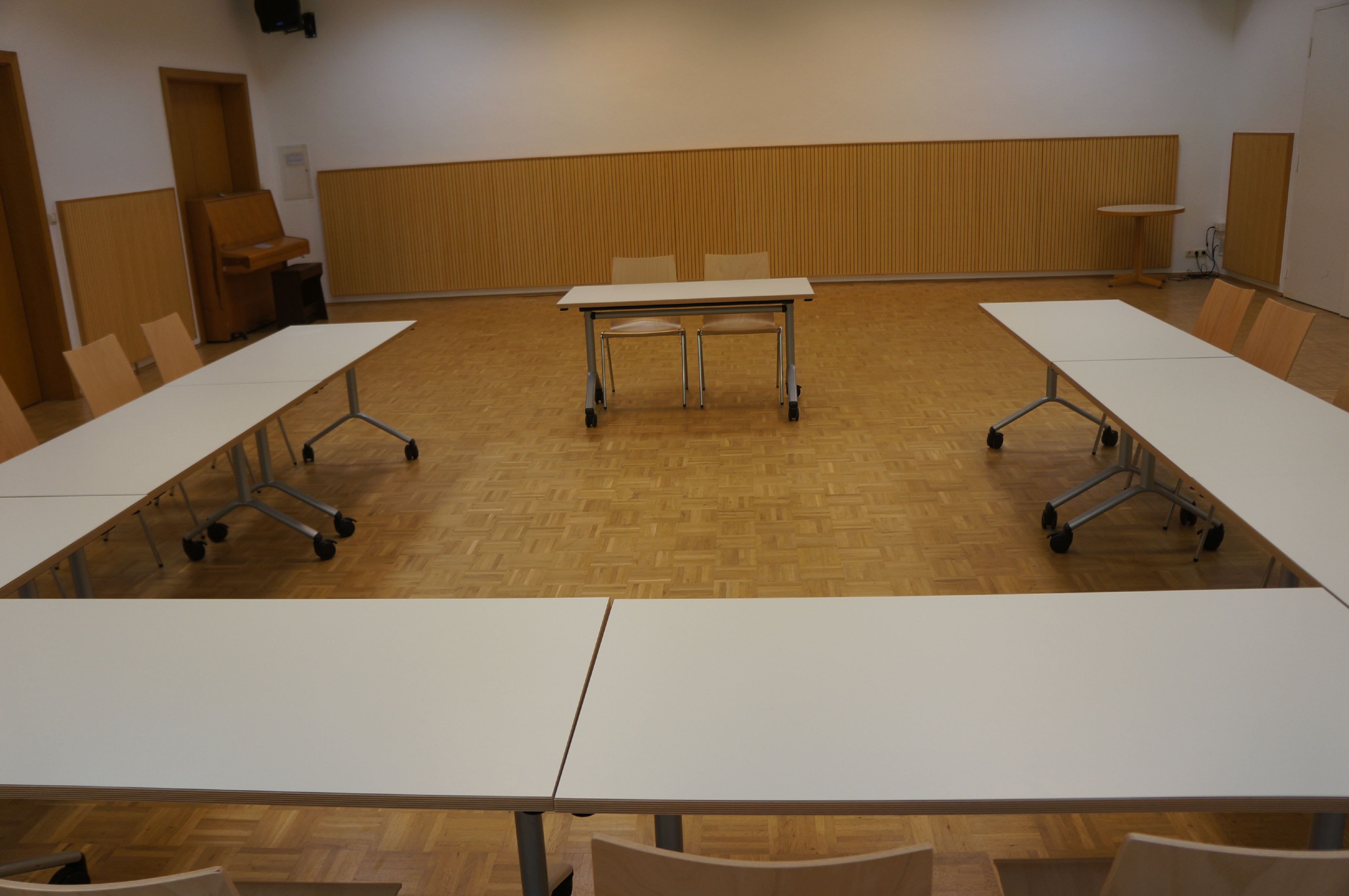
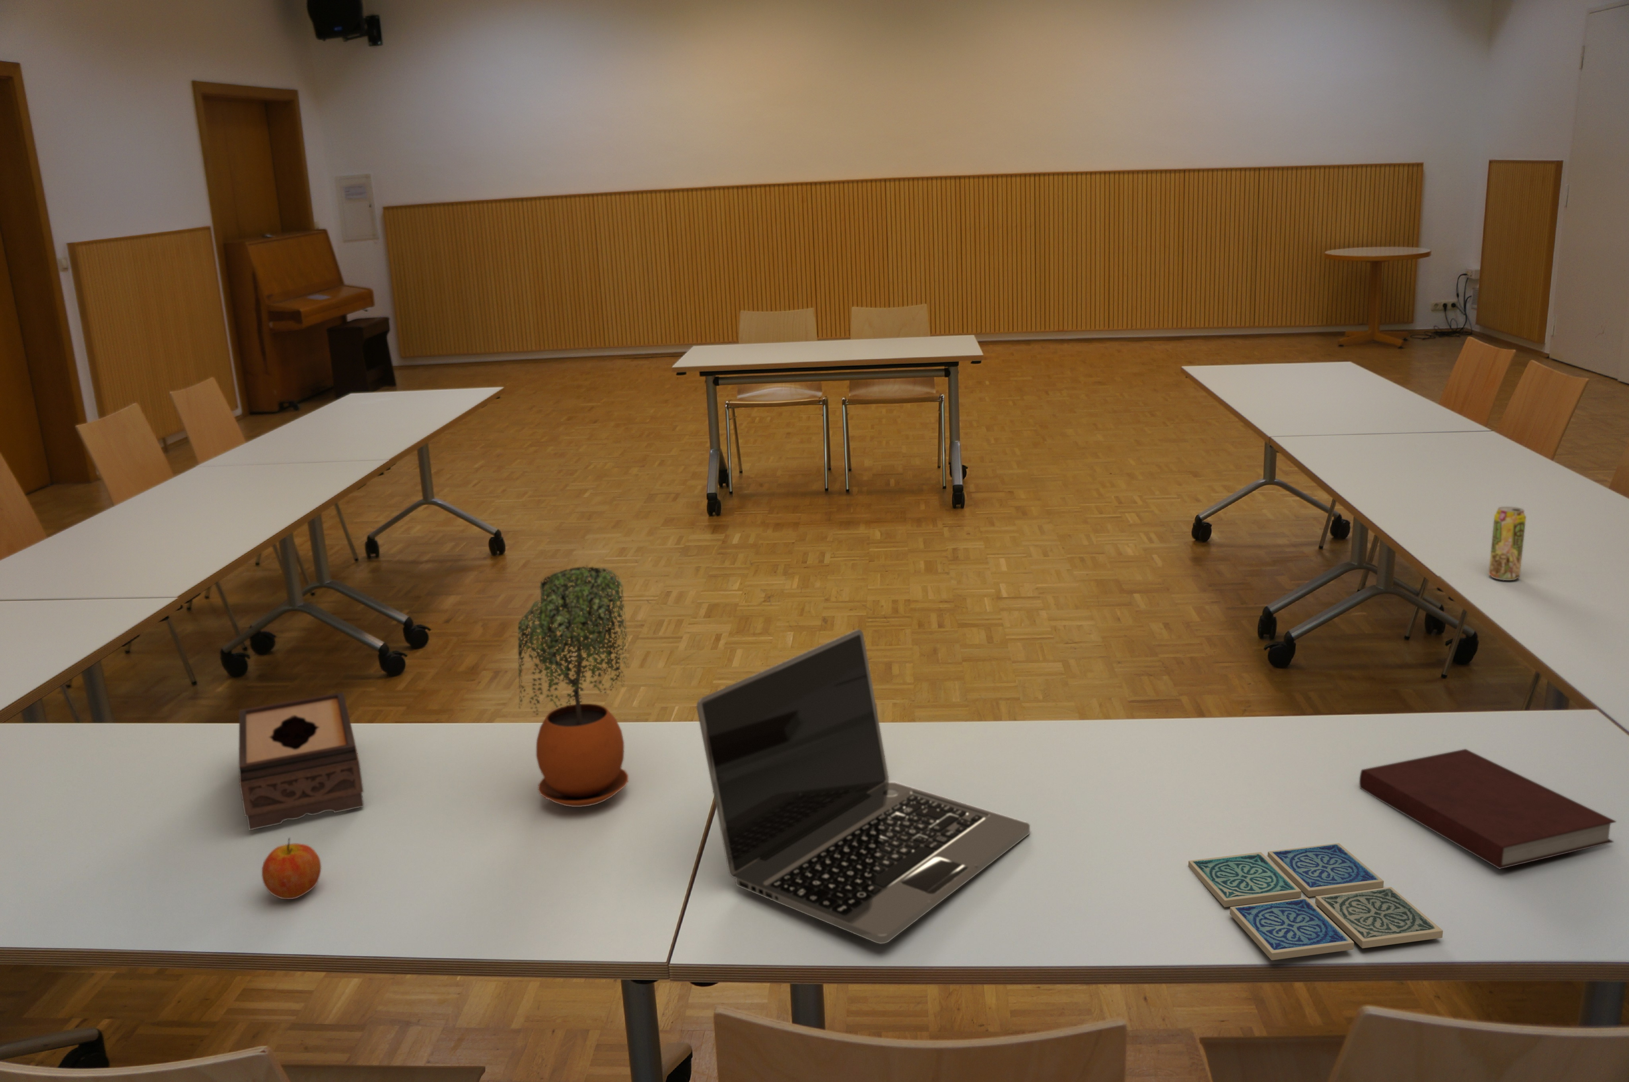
+ tissue box [238,692,365,831]
+ notebook [1359,749,1617,869]
+ beverage can [1488,506,1526,581]
+ laptop [696,629,1030,944]
+ drink coaster [1188,843,1443,961]
+ apple [261,837,321,900]
+ potted plant [517,565,629,808]
